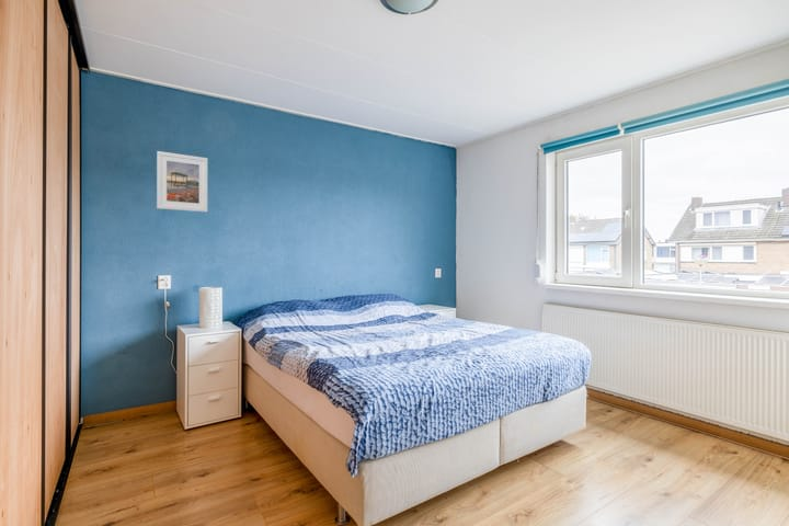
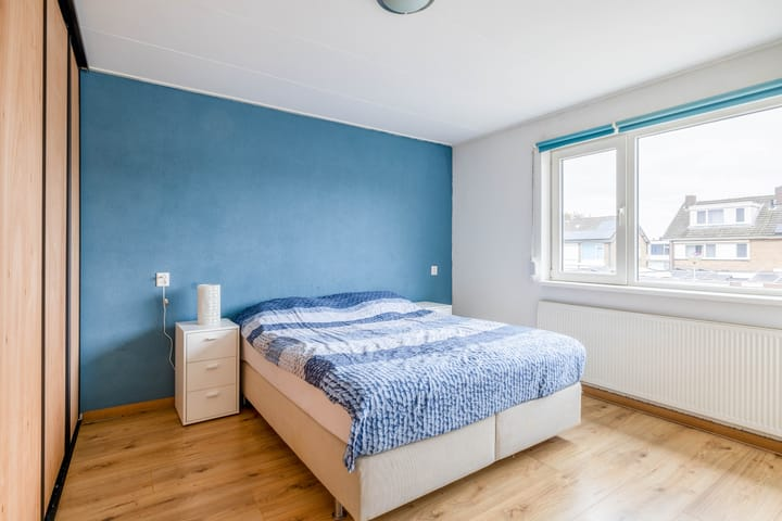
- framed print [156,150,209,213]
